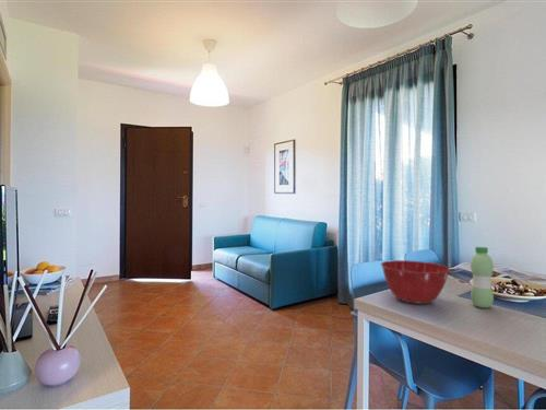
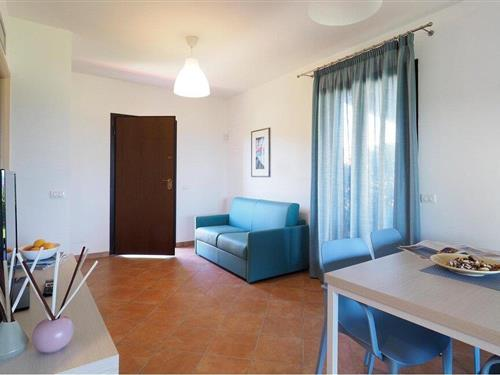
- water bottle [470,246,495,309]
- mixing bowl [380,259,451,305]
